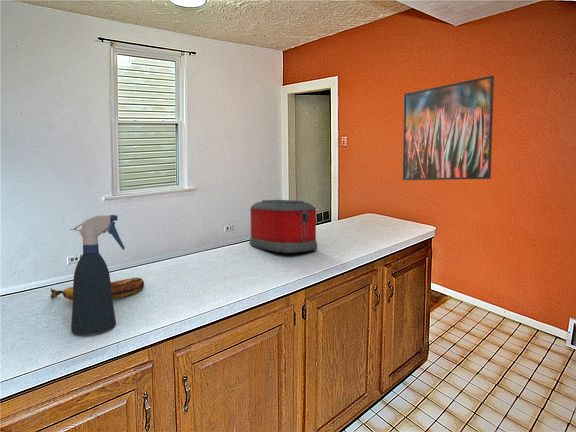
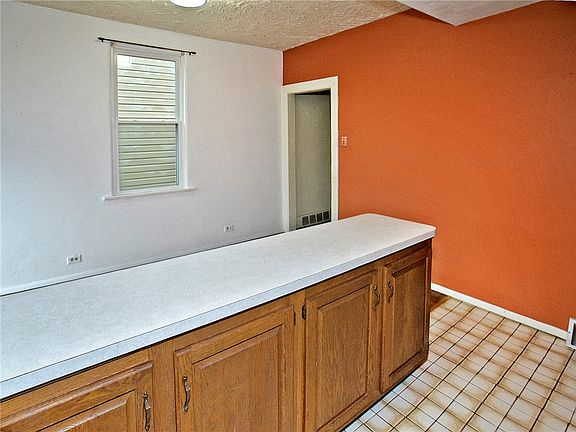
- toaster [249,199,318,254]
- banana [50,277,145,301]
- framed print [402,75,495,181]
- spray bottle [68,214,126,335]
